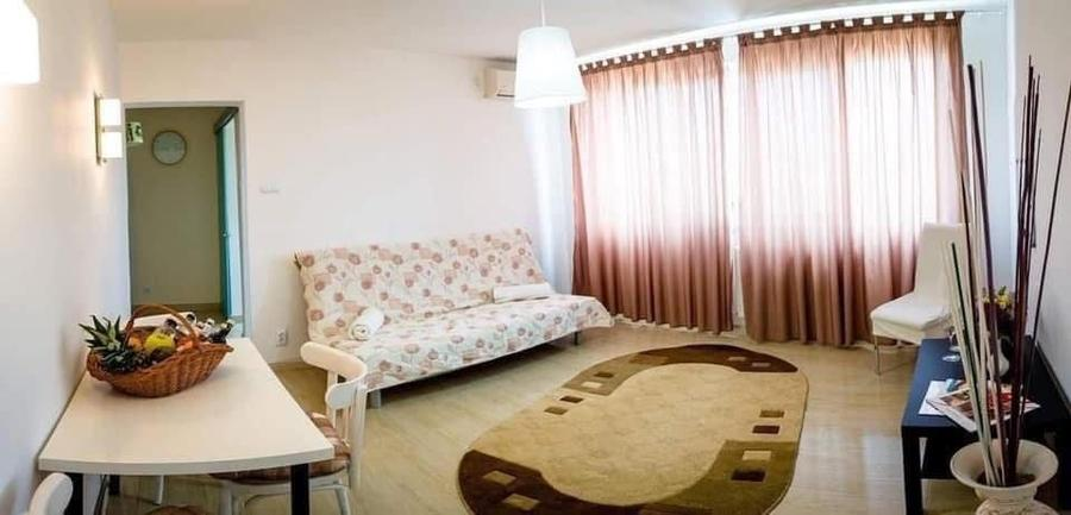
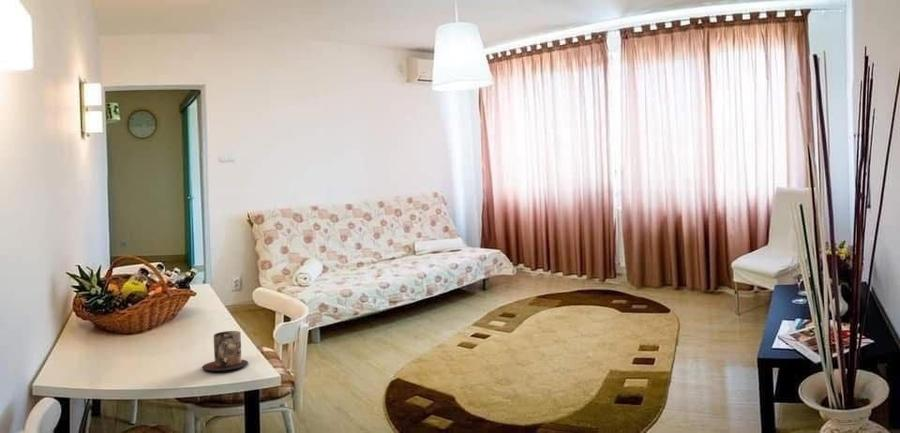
+ mug [201,330,249,372]
